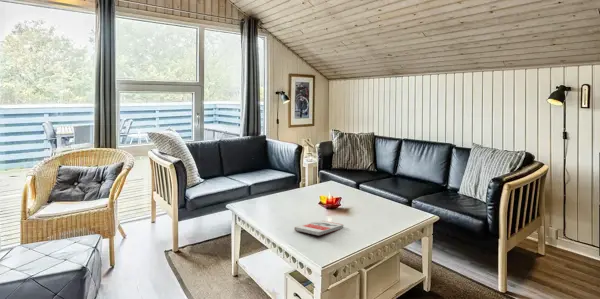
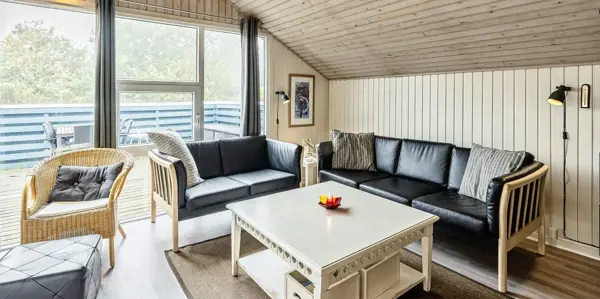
- book [293,219,344,237]
